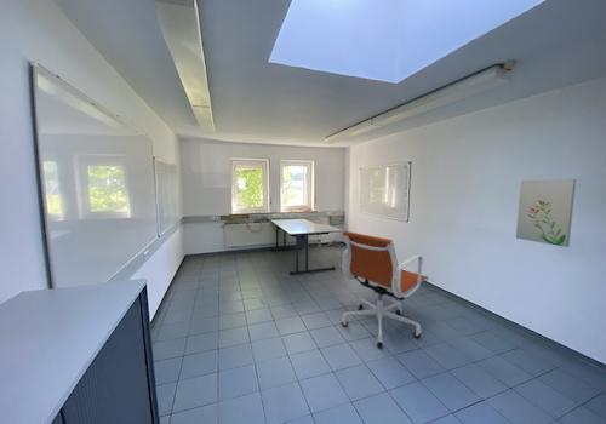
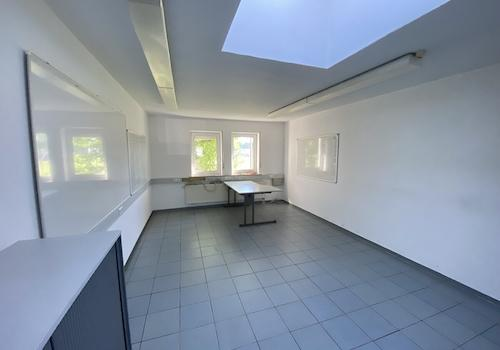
- wall art [515,178,577,248]
- office chair [341,230,429,349]
